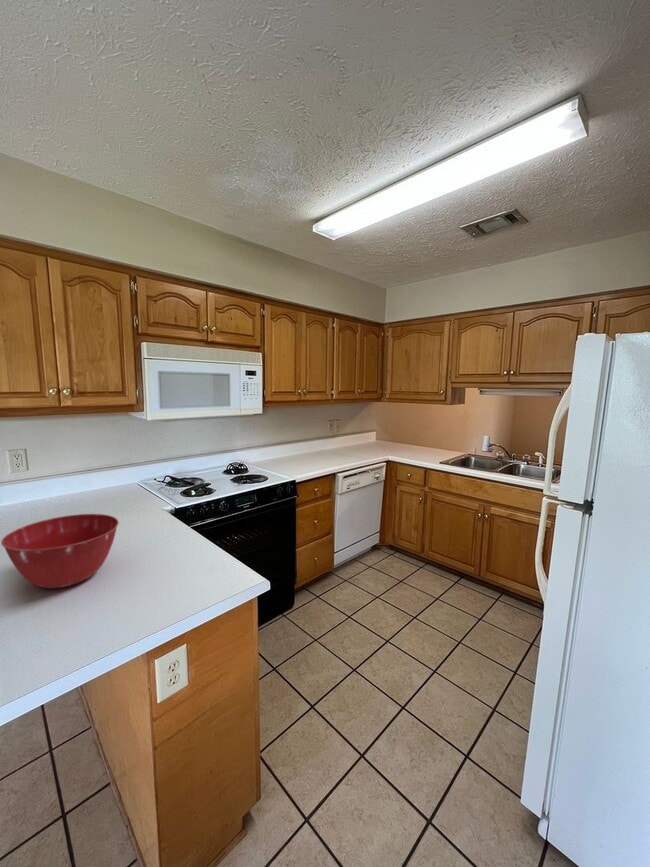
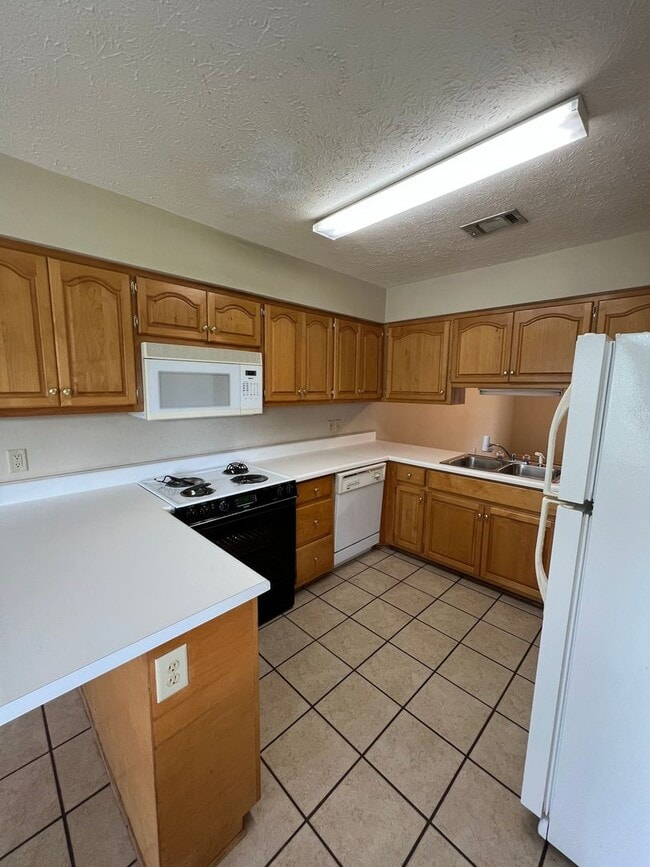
- mixing bowl [0,513,120,589]
